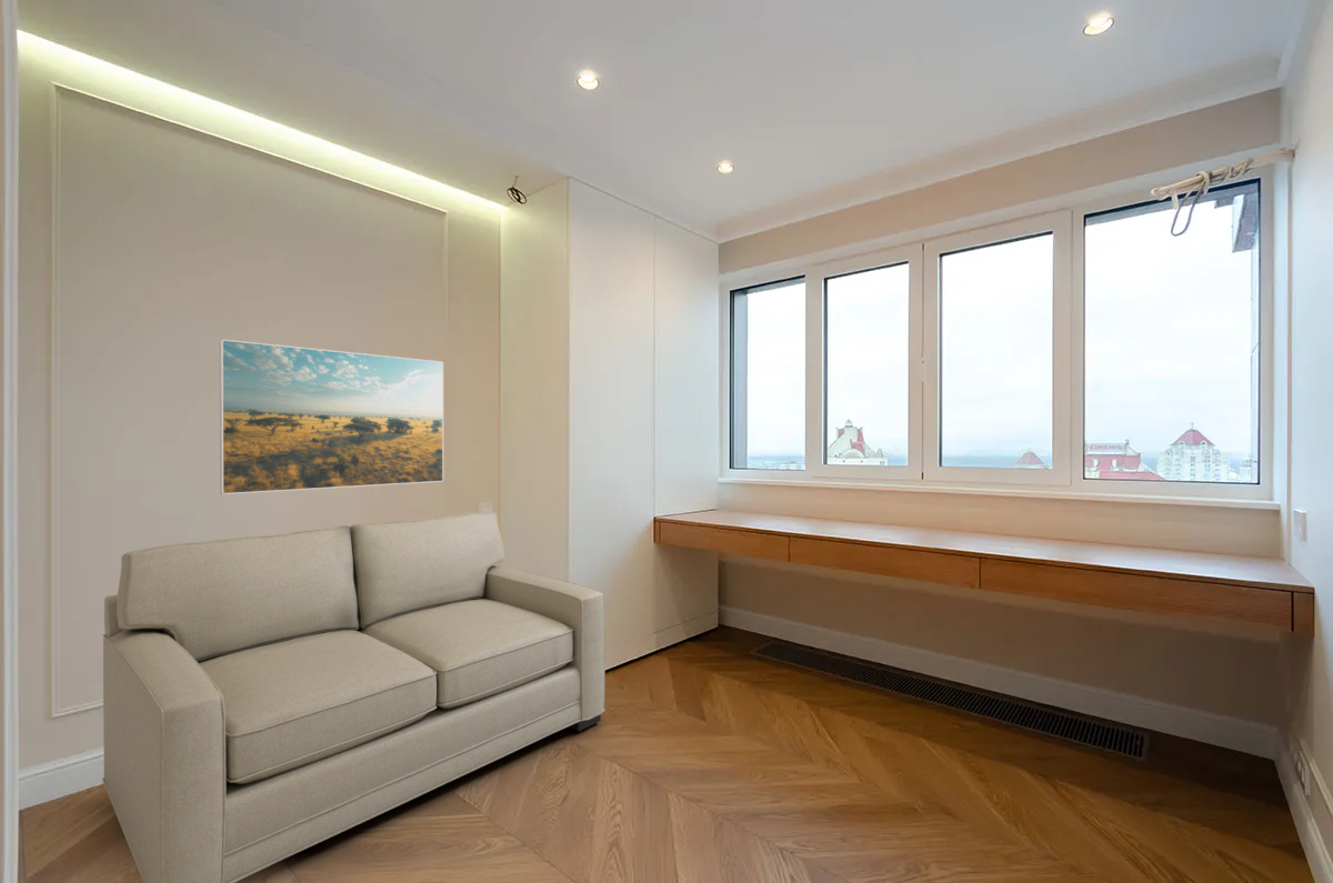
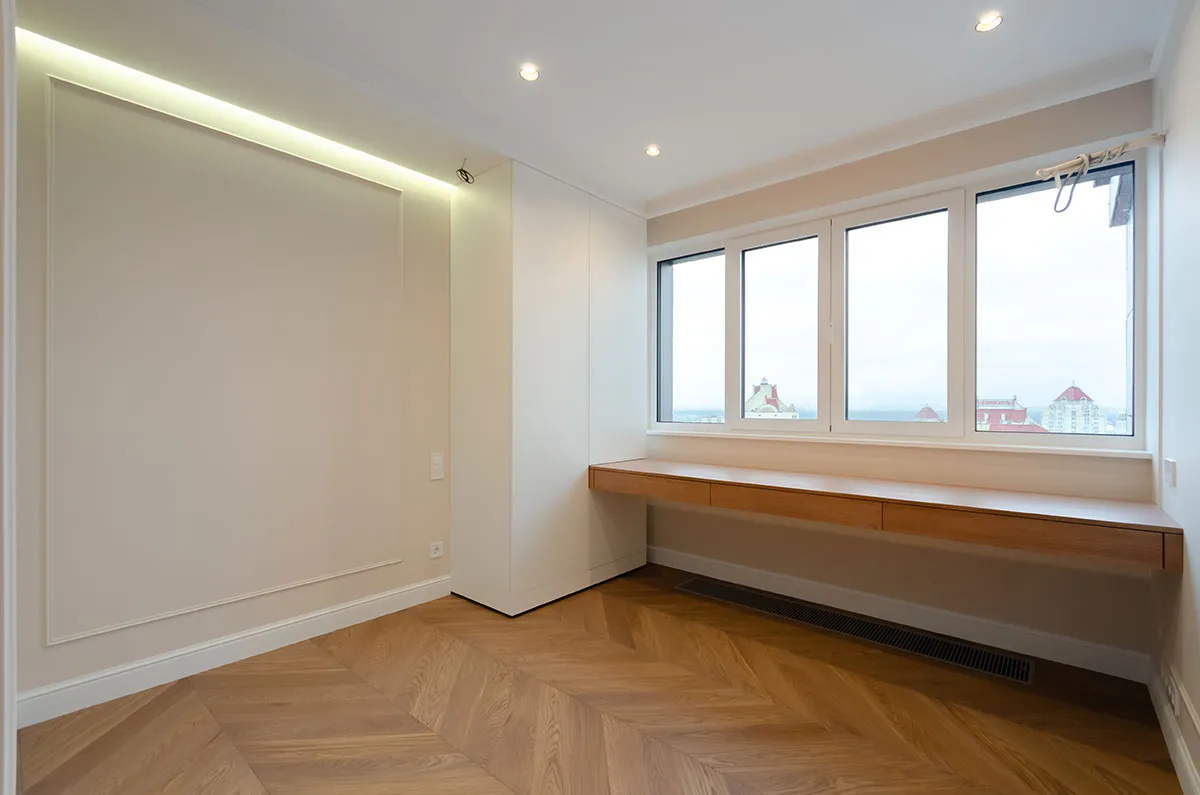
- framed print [219,339,444,495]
- sofa [101,511,607,883]
